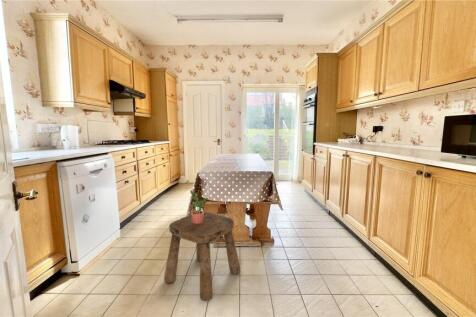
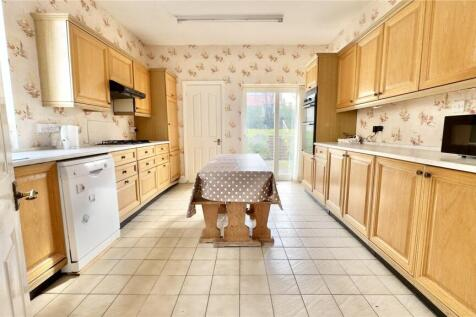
- stool [163,211,241,302]
- potted plant [189,190,209,224]
